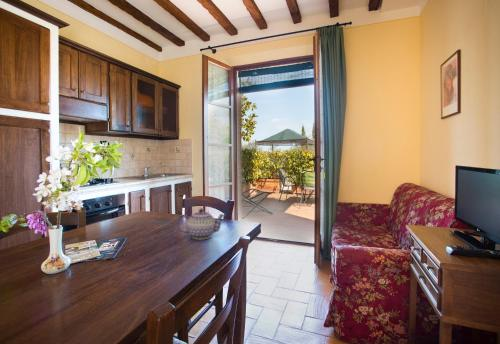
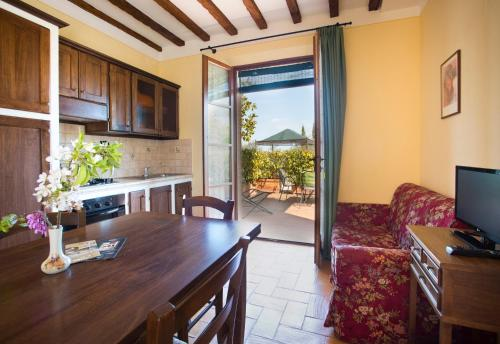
- teapot [176,207,226,240]
